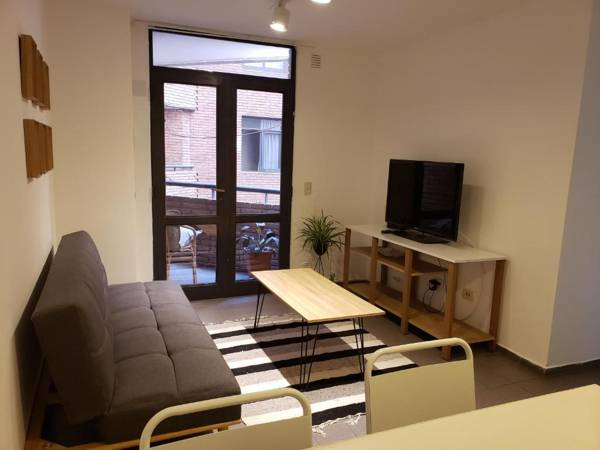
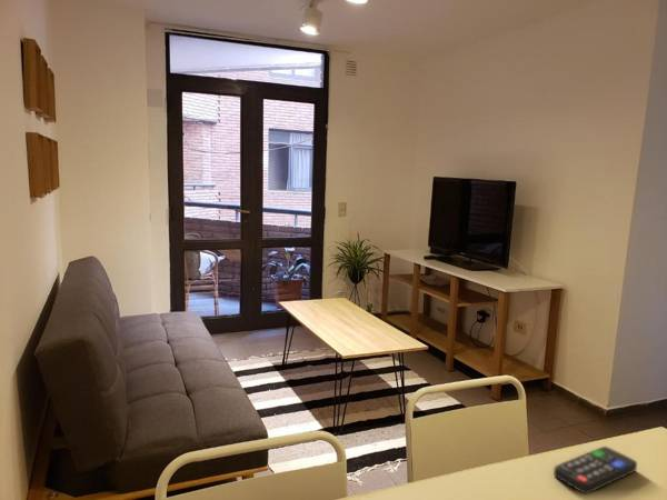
+ remote control [552,446,638,494]
